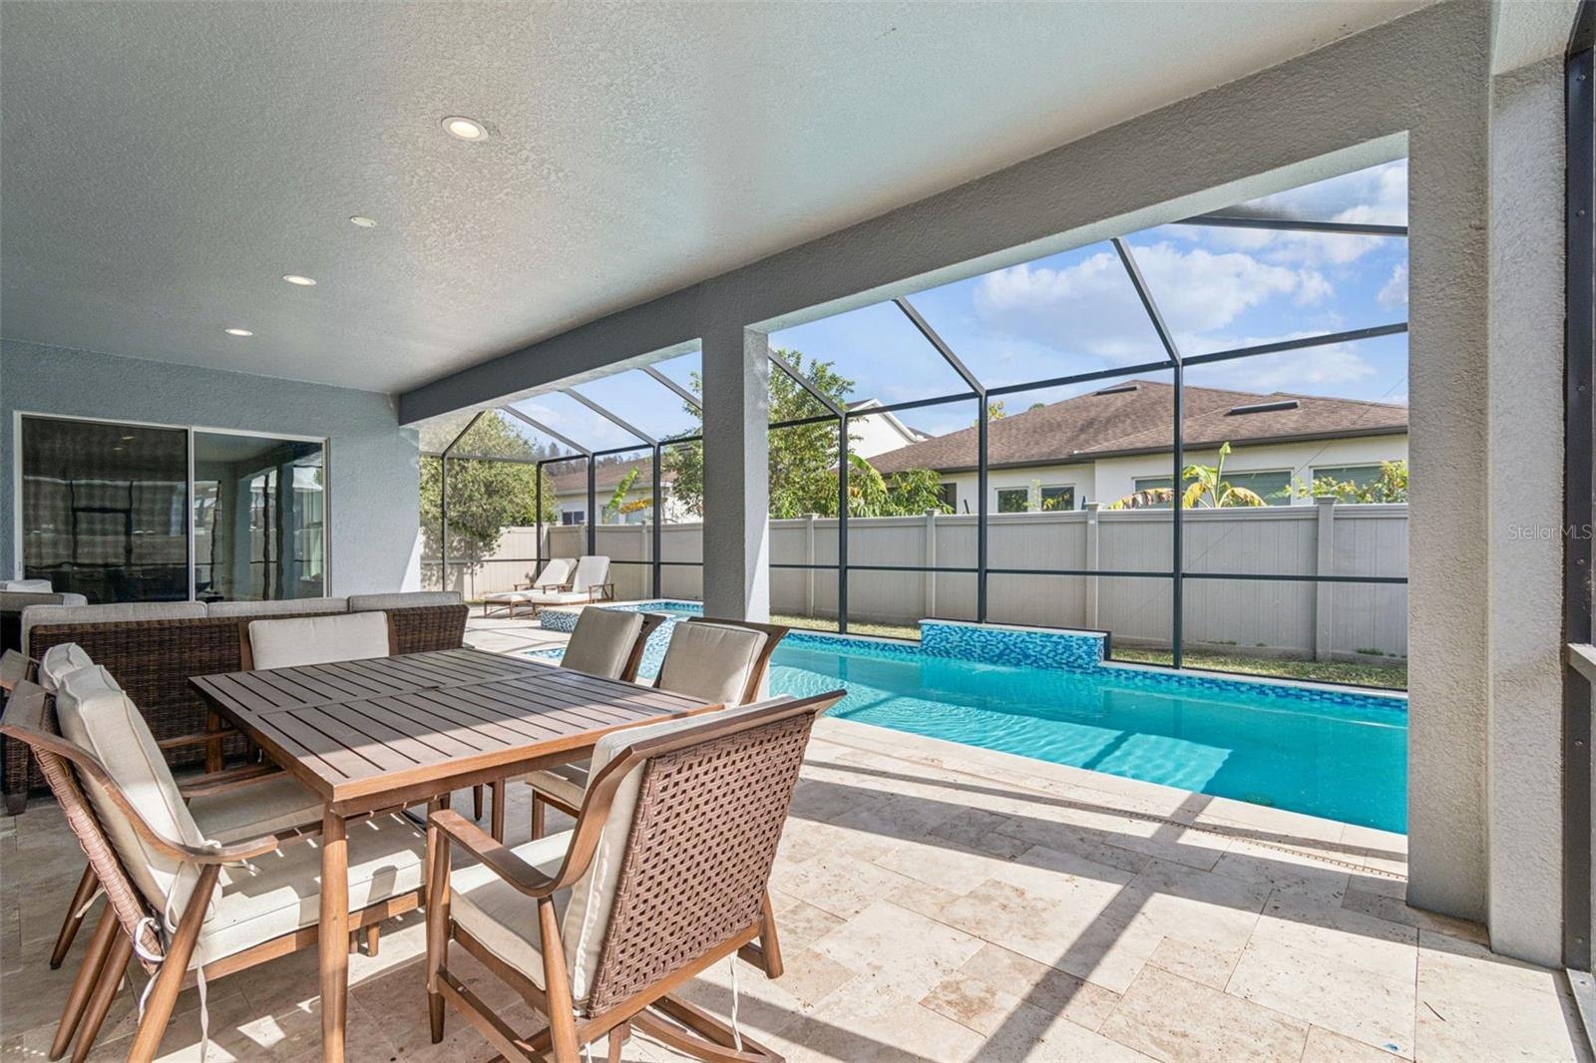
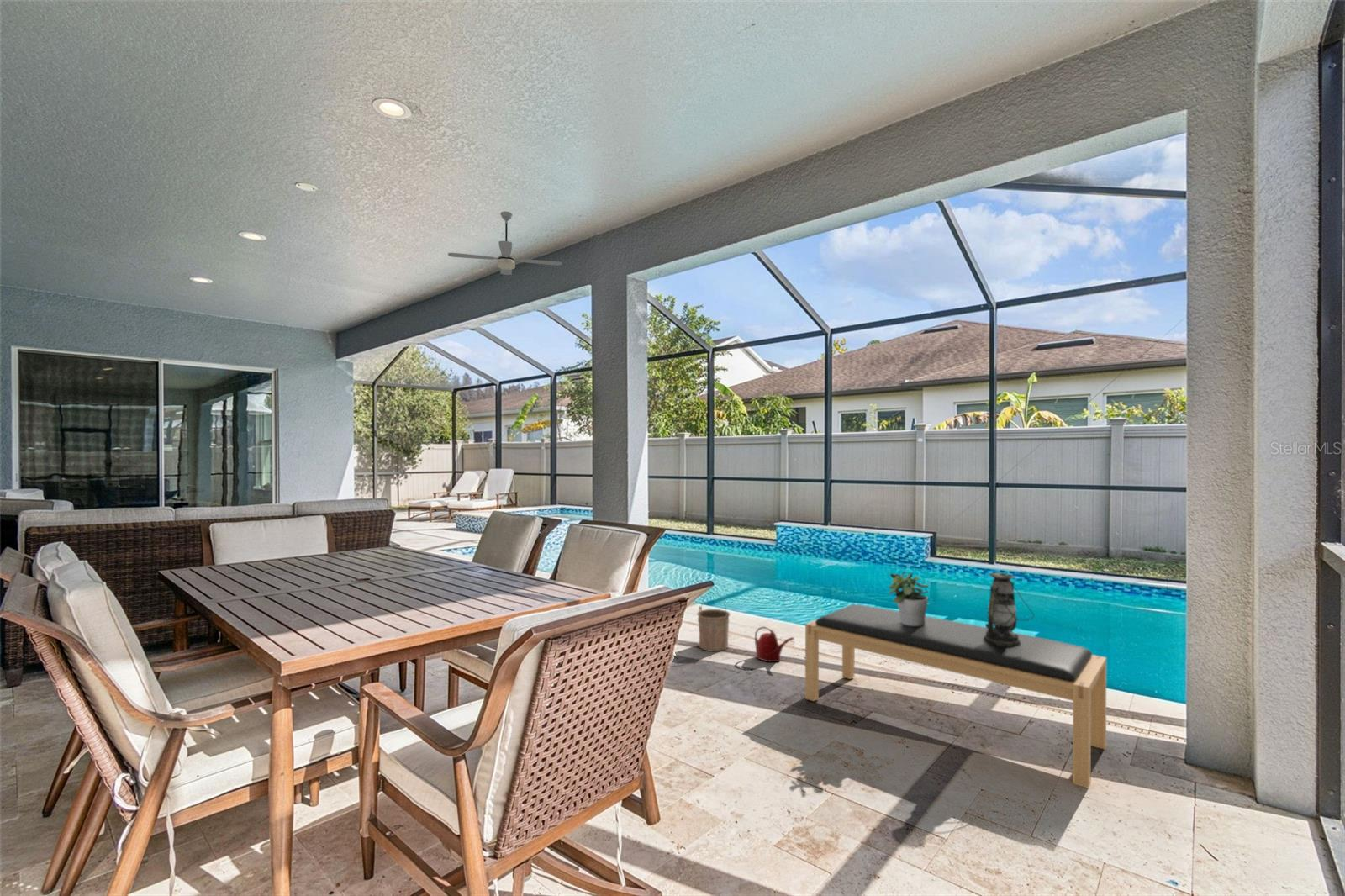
+ lantern [984,572,1035,646]
+ bucket [696,592,731,652]
+ bench [804,603,1107,789]
+ watering can [754,625,795,663]
+ ceiling fan [447,210,563,276]
+ potted plant [888,569,931,626]
